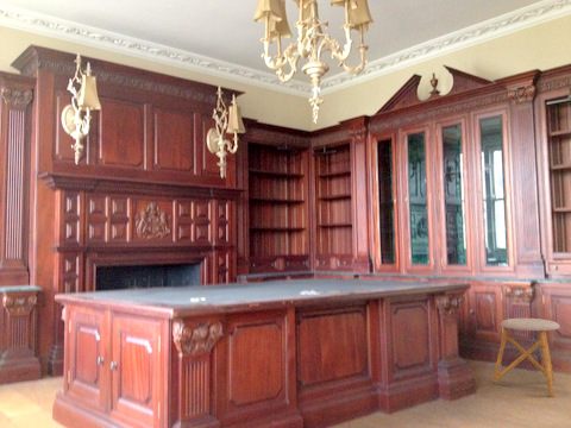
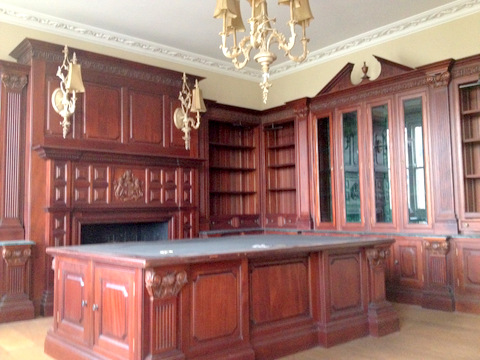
- stool [491,317,560,398]
